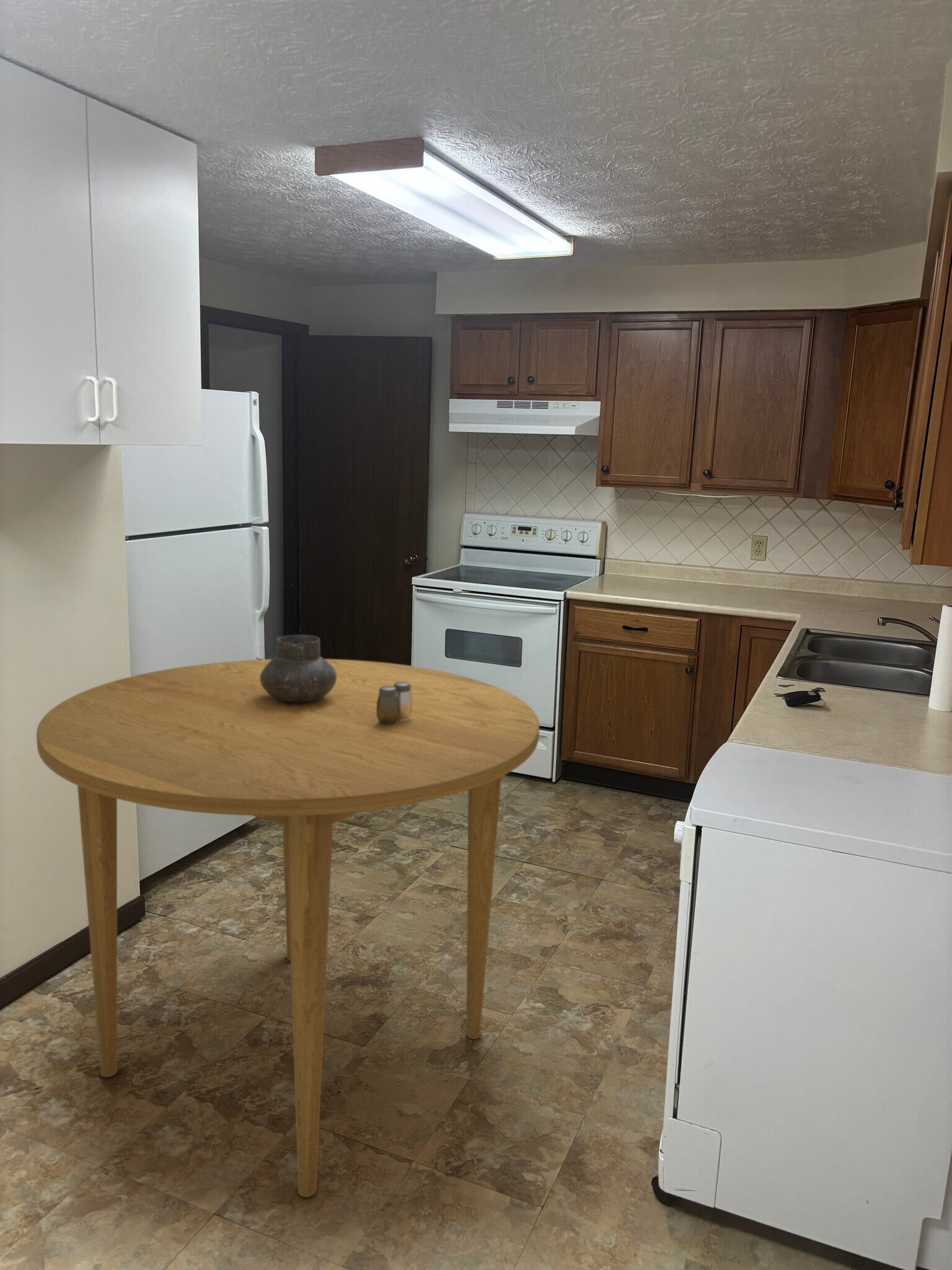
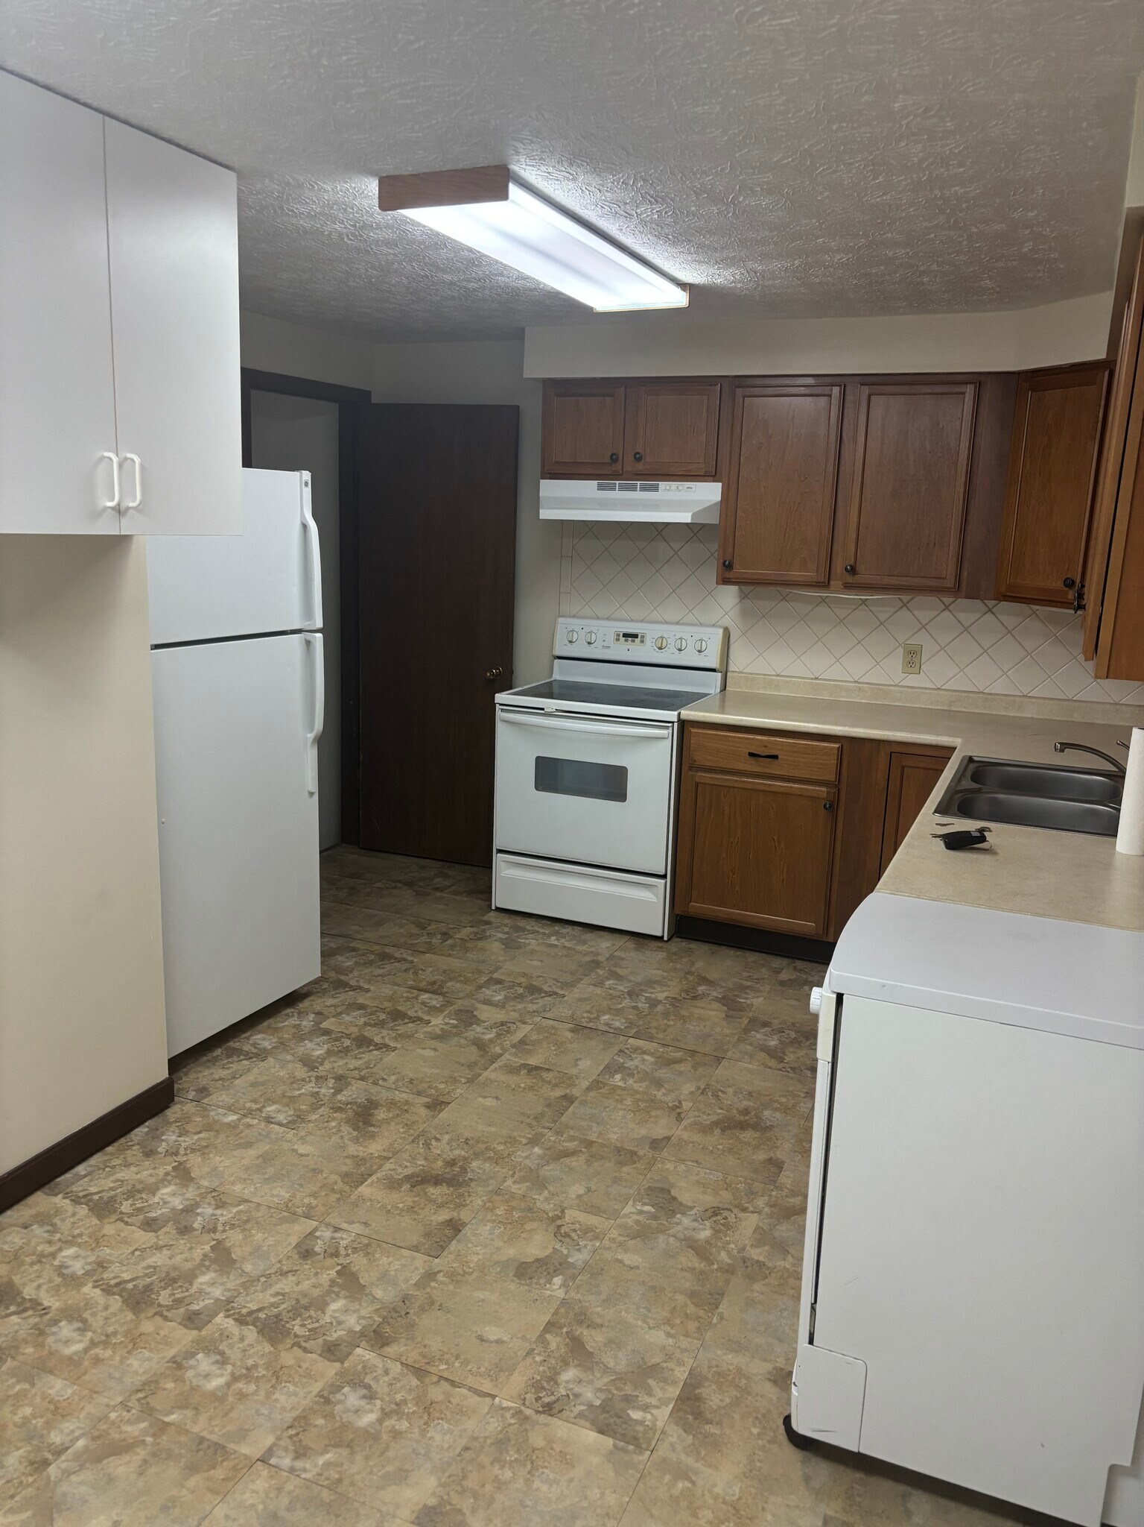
- vase [260,634,337,703]
- dining table [36,659,540,1198]
- salt and pepper shaker [376,682,413,726]
